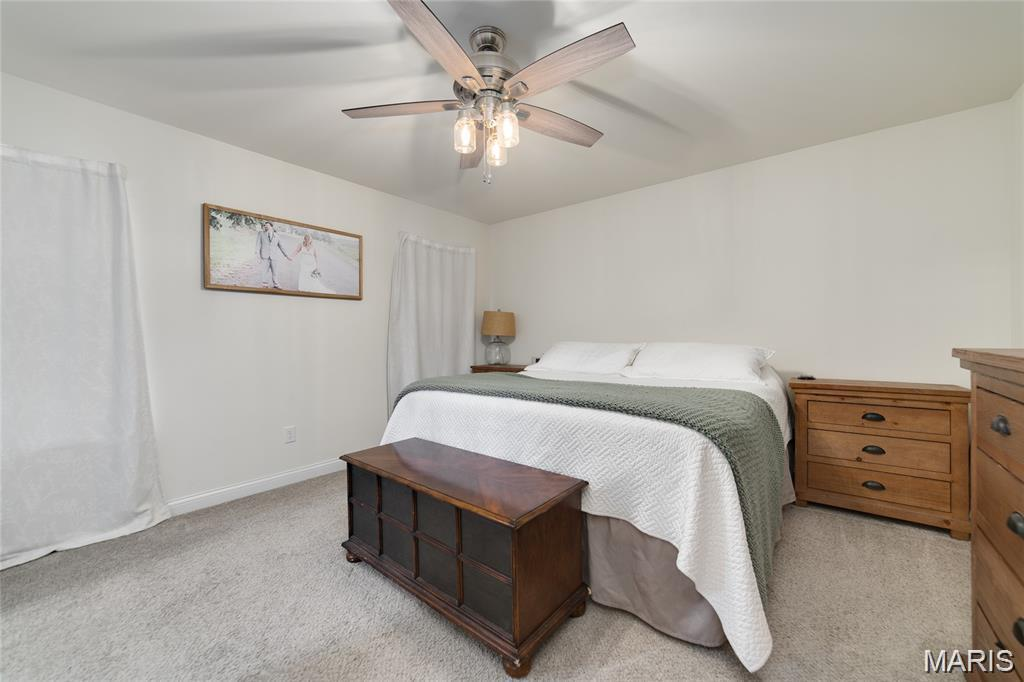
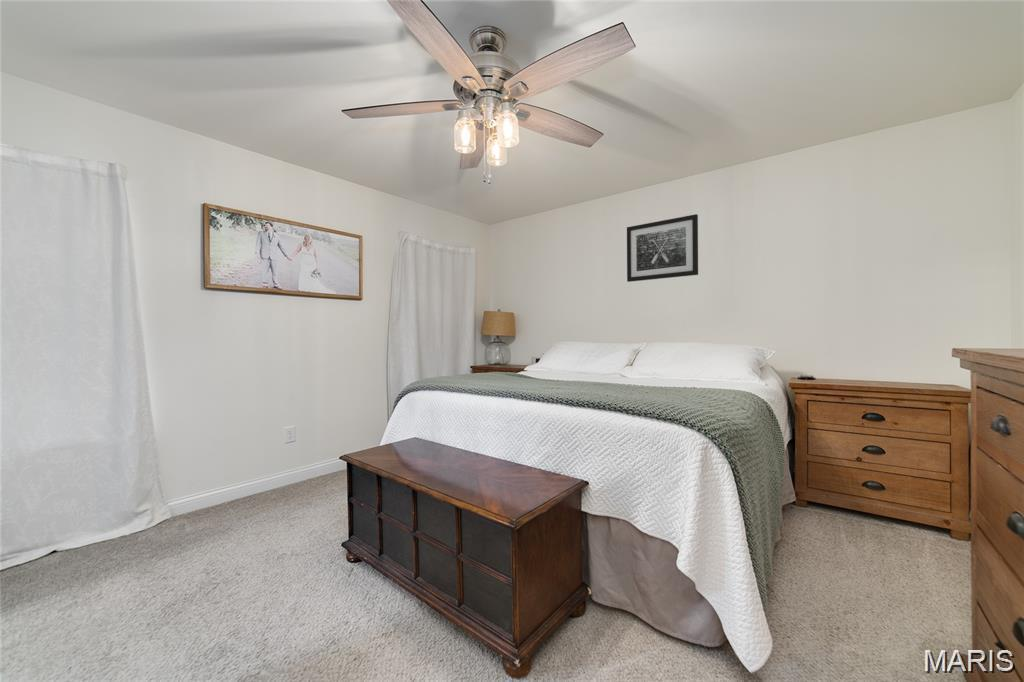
+ wall art [626,214,699,283]
